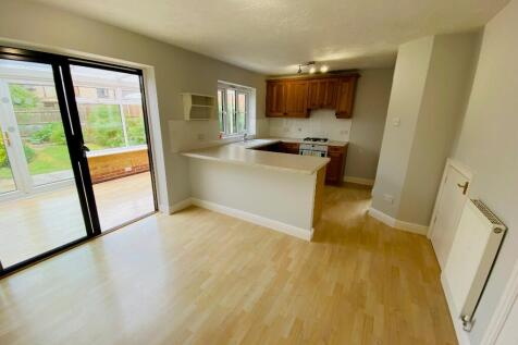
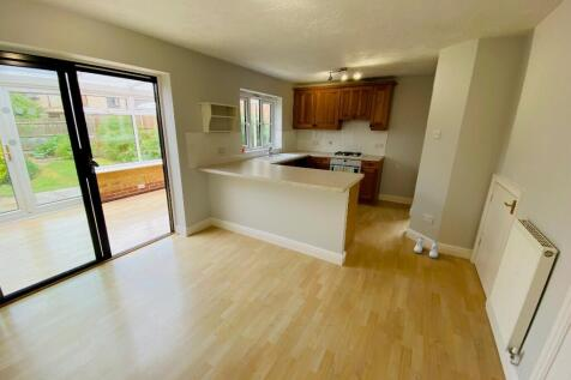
+ boots [413,236,440,259]
